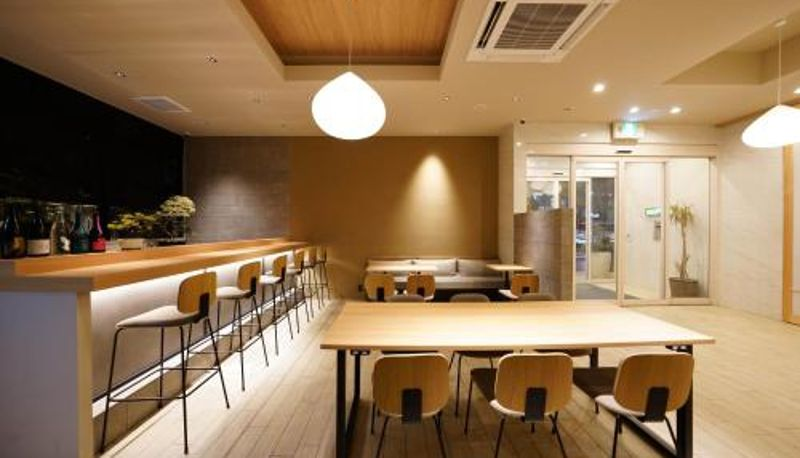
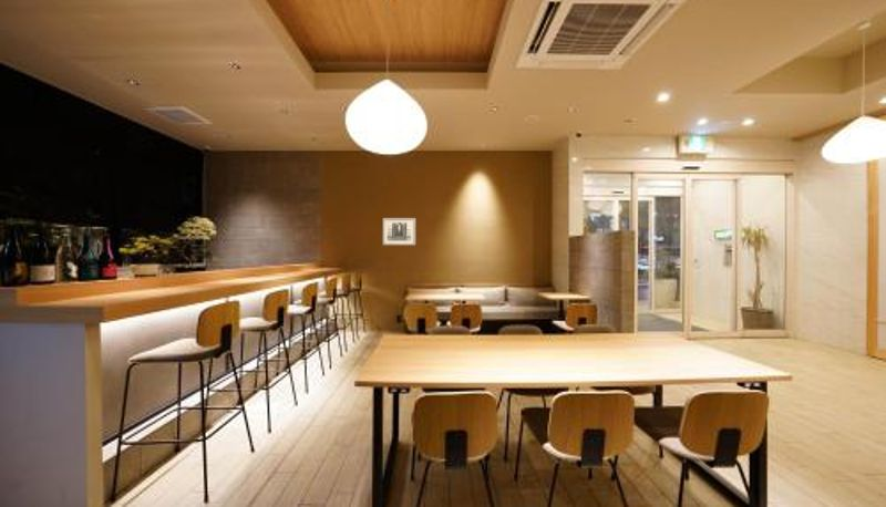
+ wall art [382,217,416,247]
